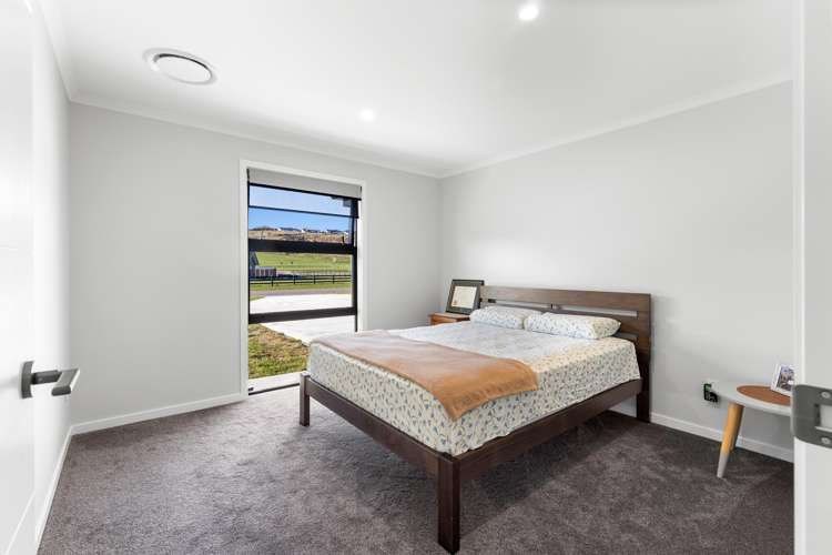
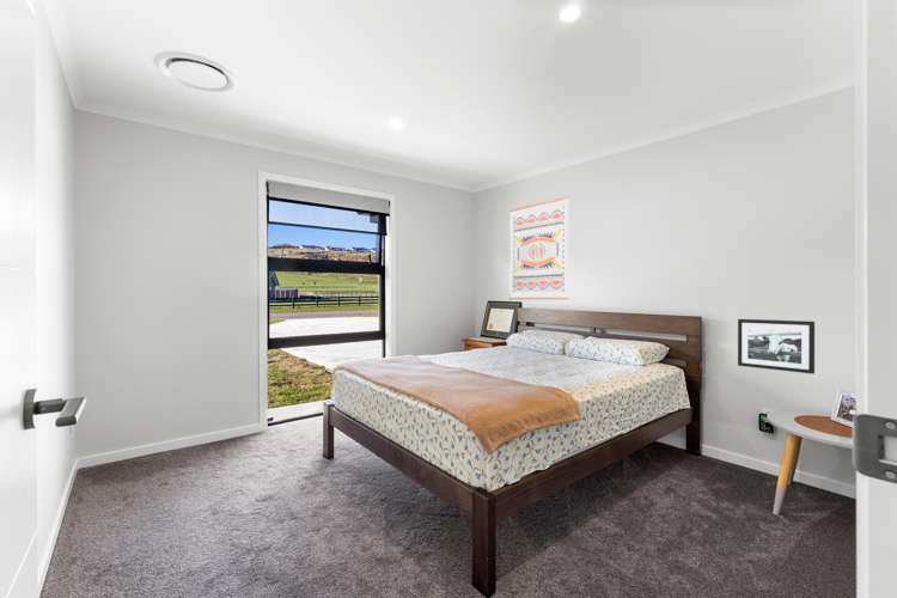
+ wall art [508,195,570,300]
+ picture frame [737,318,816,376]
